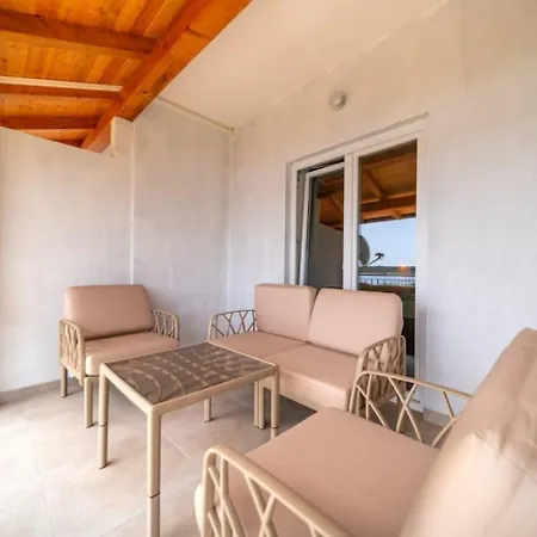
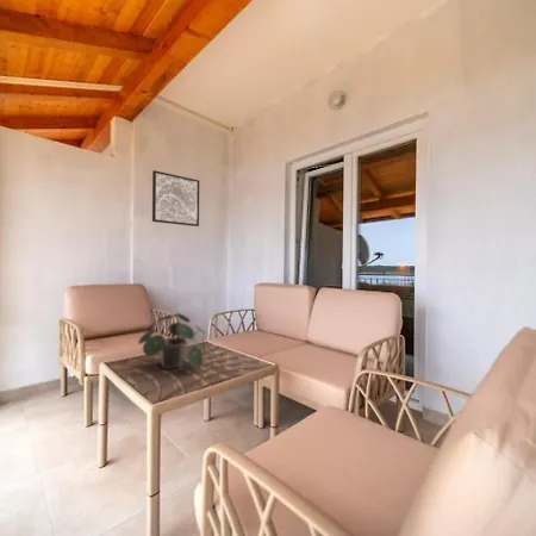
+ potted plant [137,312,207,370]
+ wall art [151,169,200,228]
